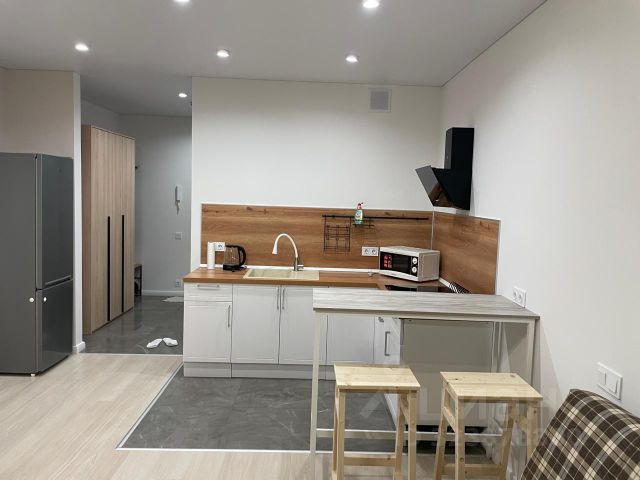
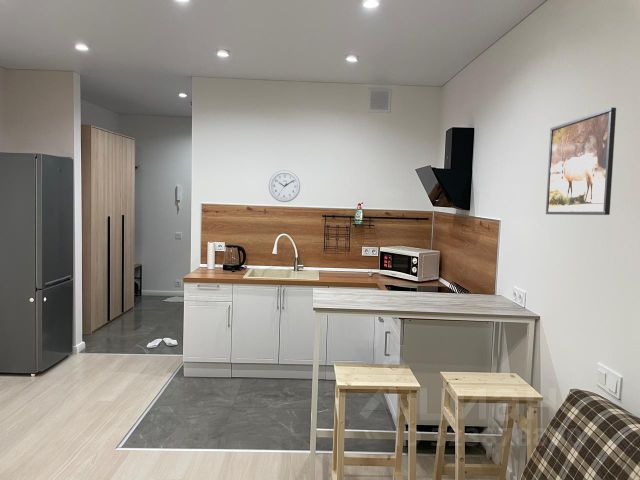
+ wall clock [268,169,301,203]
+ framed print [545,107,617,216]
